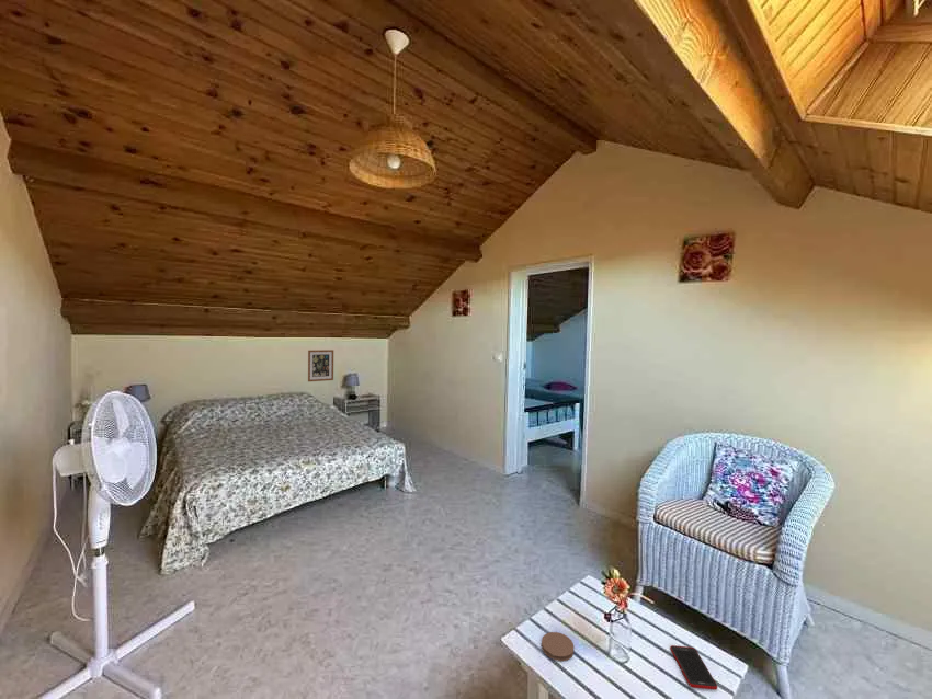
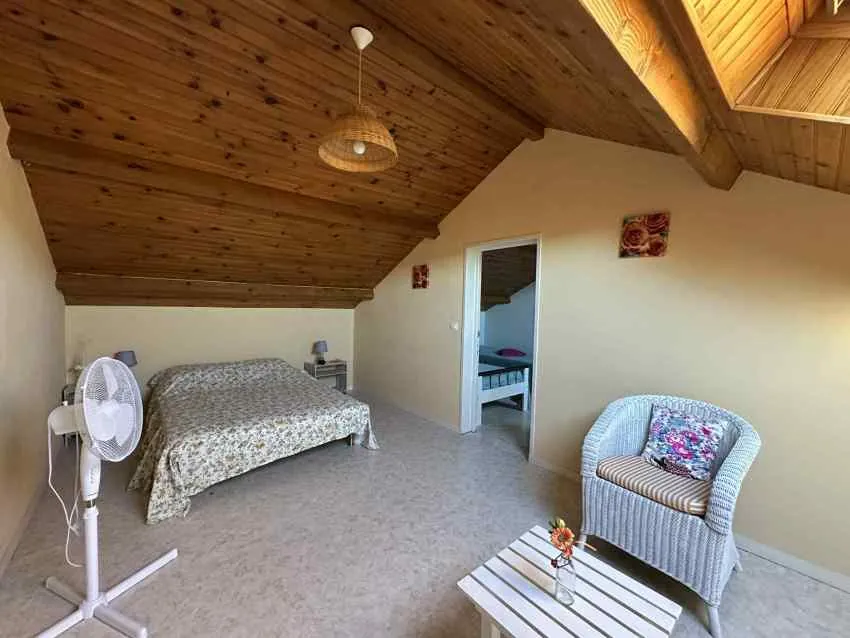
- wall art [307,348,334,382]
- coaster [541,631,576,662]
- cell phone [669,644,718,691]
